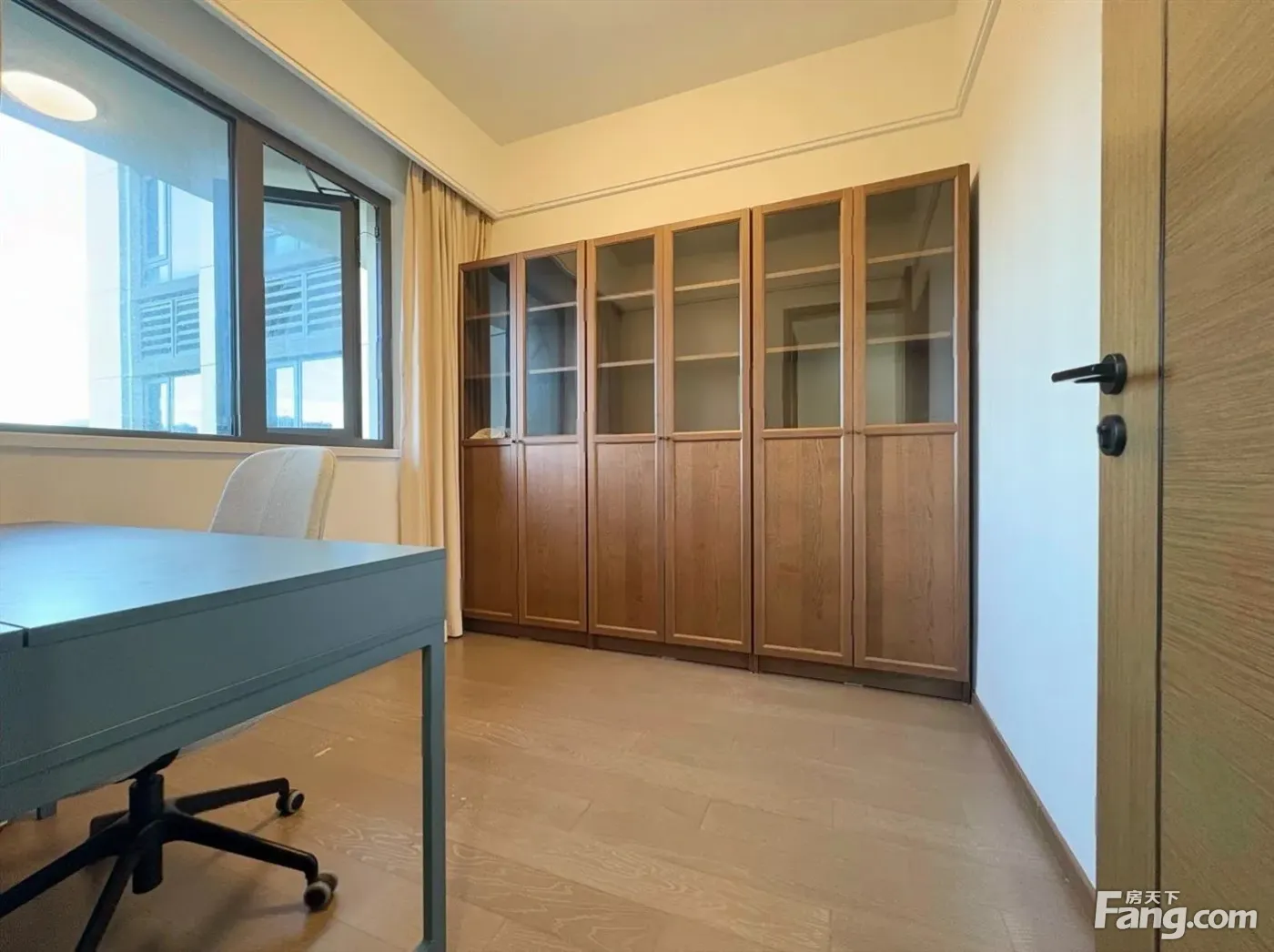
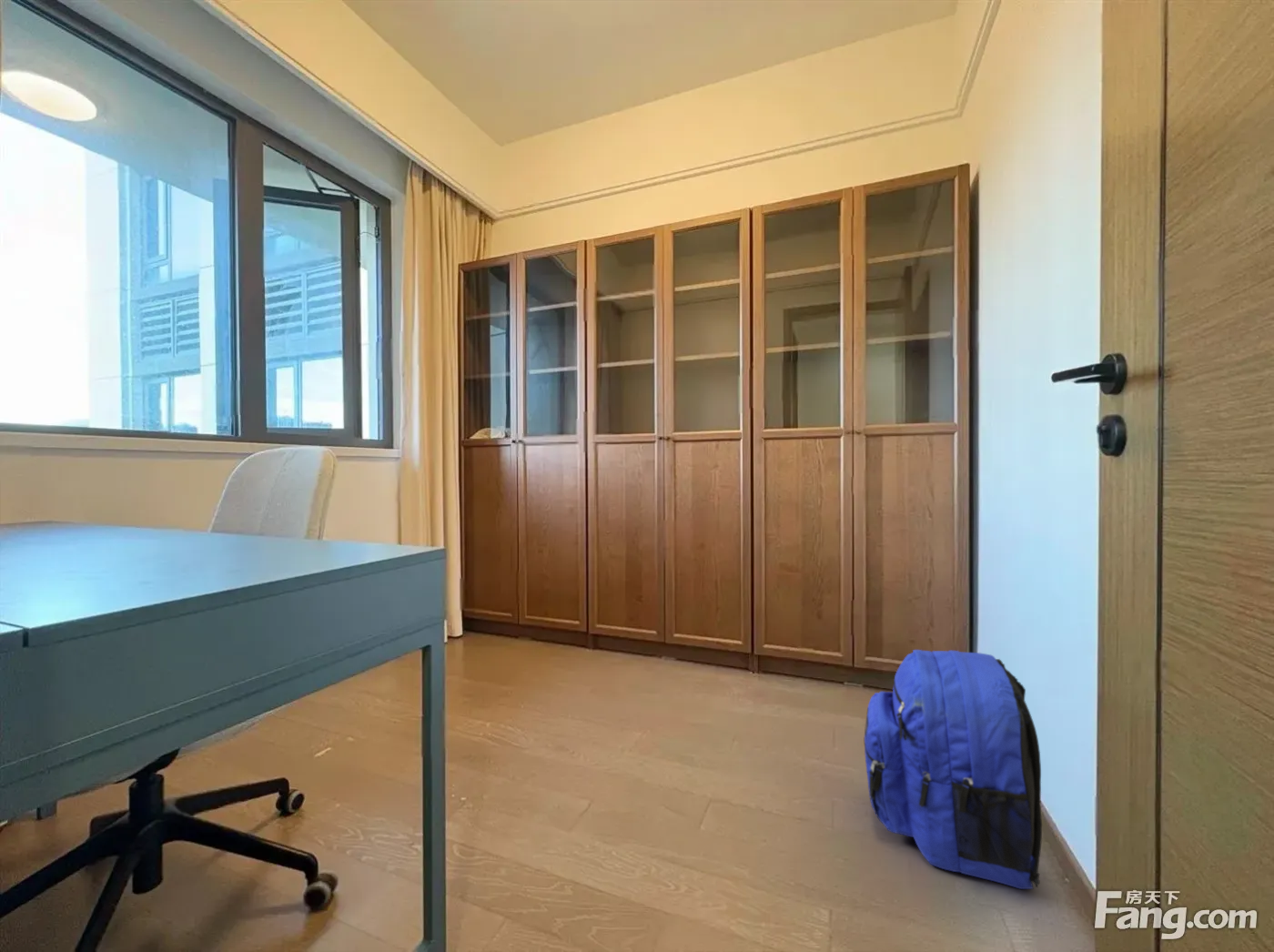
+ backpack [864,649,1043,890]
